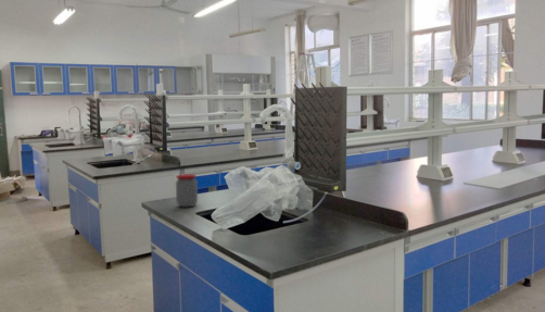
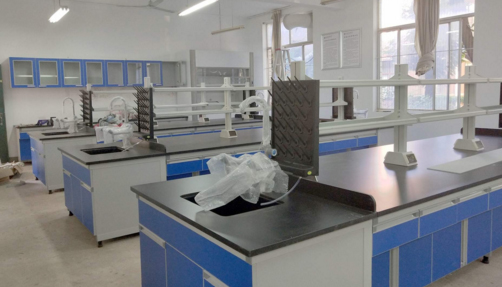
- jar [175,173,199,208]
